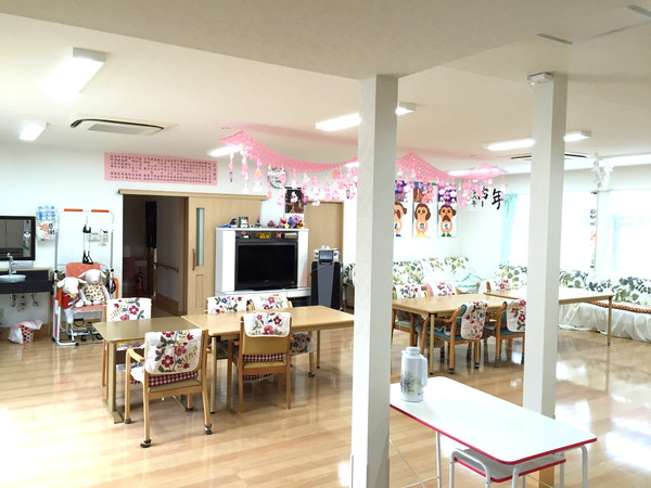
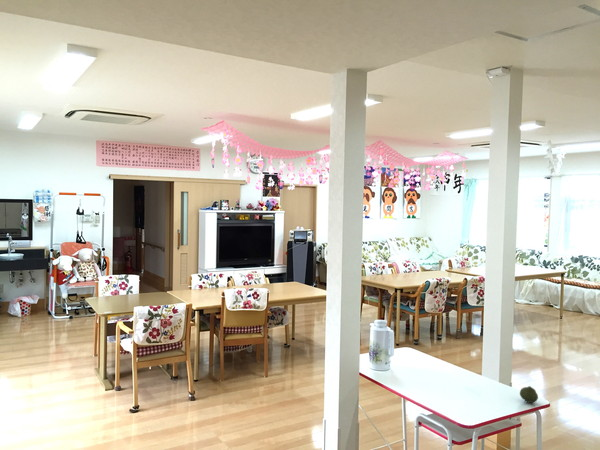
+ fruit [519,385,539,404]
